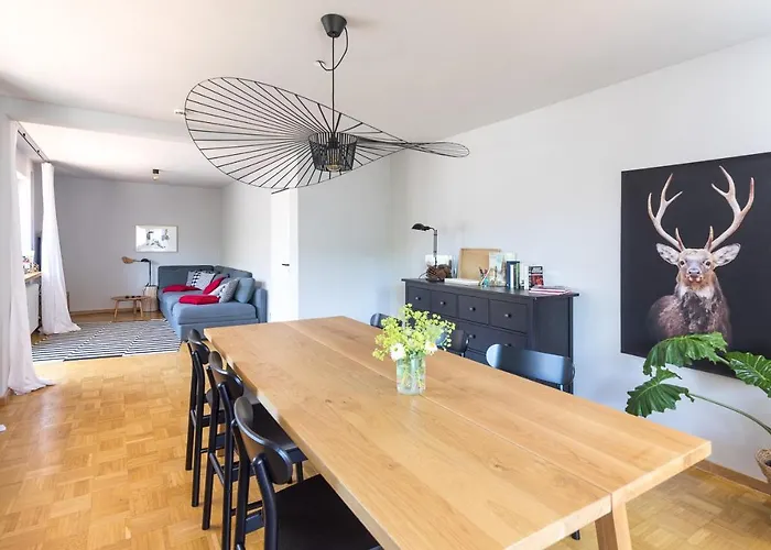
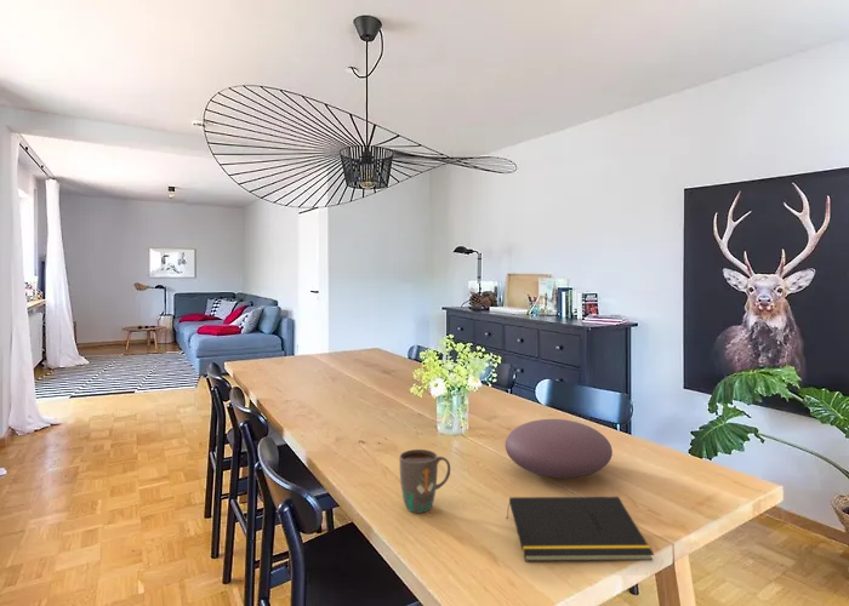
+ decorative bowl [505,418,614,479]
+ mug [399,448,451,514]
+ notepad [506,496,655,562]
